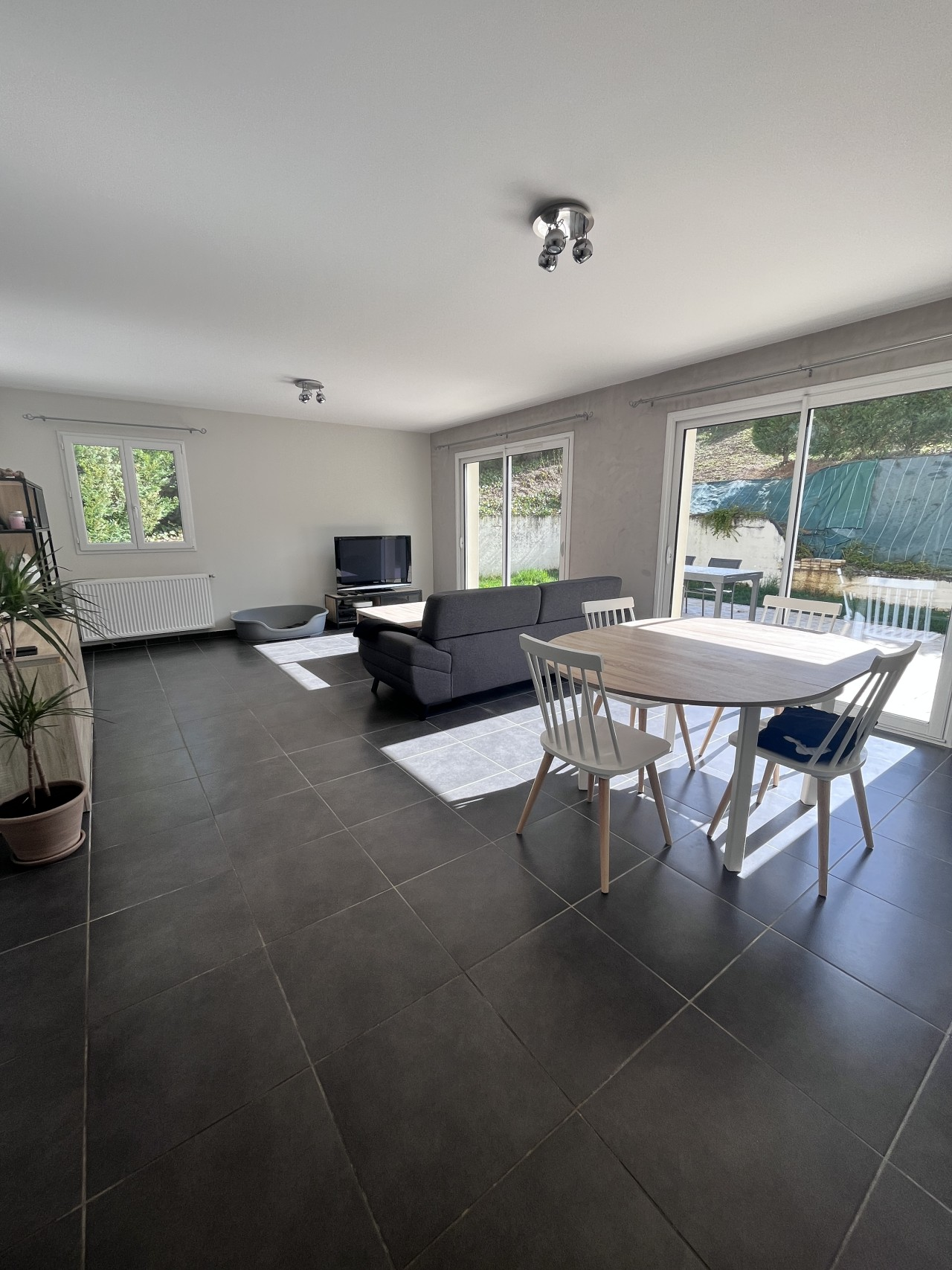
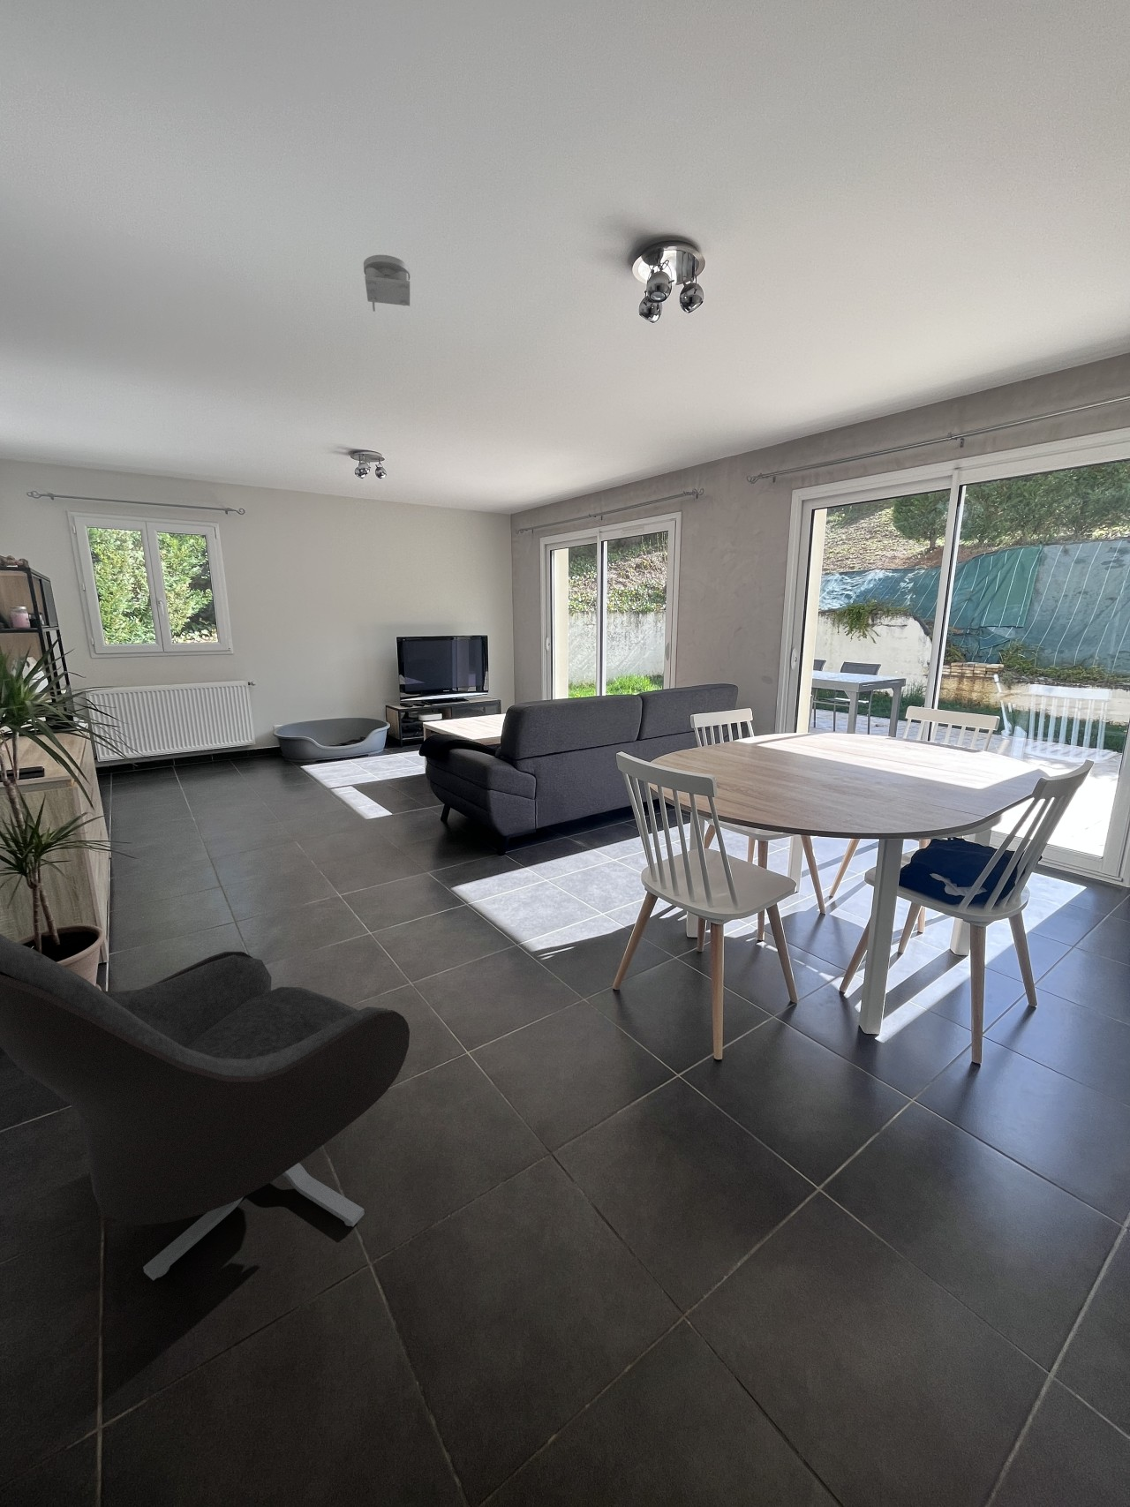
+ smoke detector [363,254,411,312]
+ armchair [0,933,411,1282]
